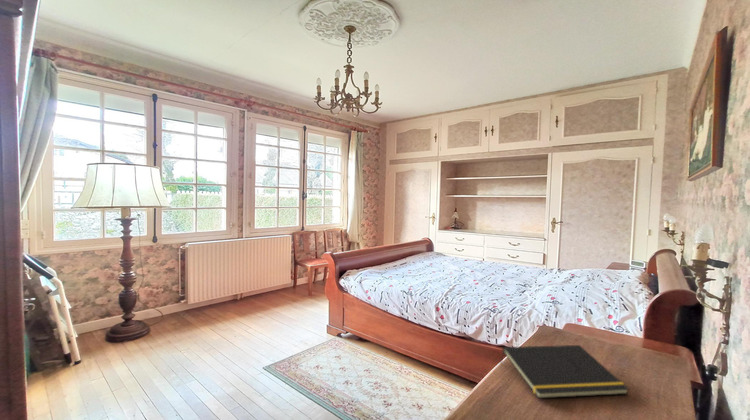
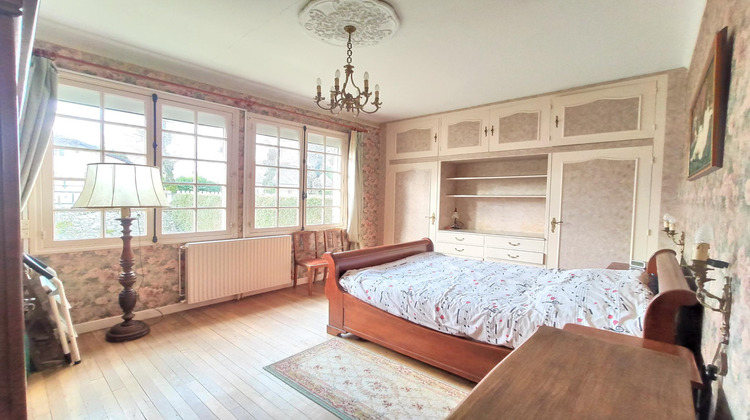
- notepad [499,344,630,399]
